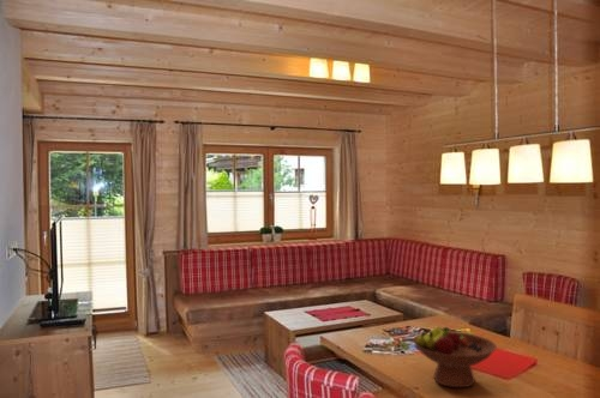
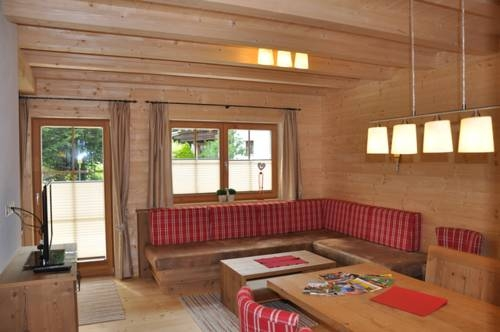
- fruit bowl [412,325,498,388]
